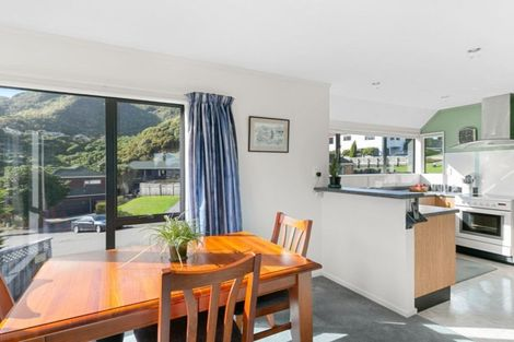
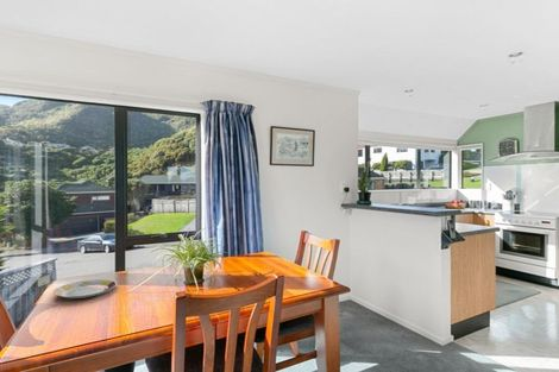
+ plate [51,278,118,300]
